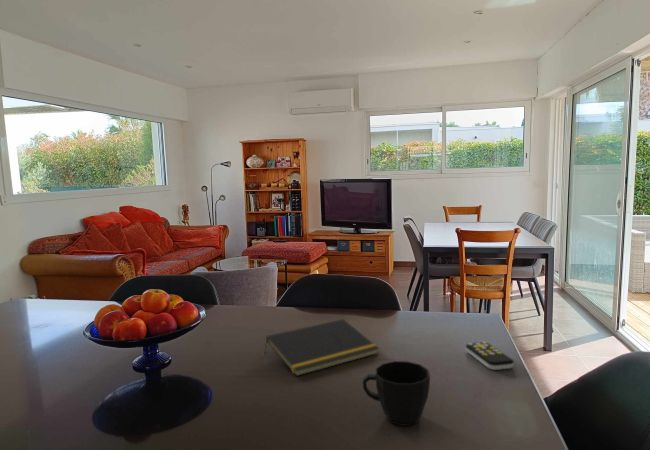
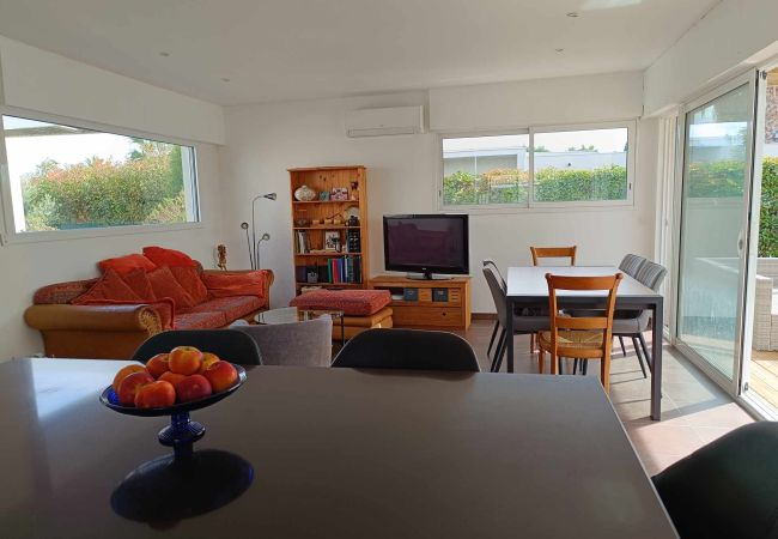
- notepad [264,318,380,377]
- remote control [465,341,515,371]
- cup [362,360,431,427]
